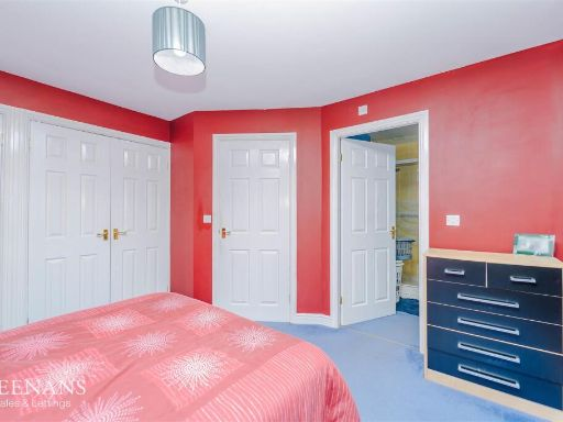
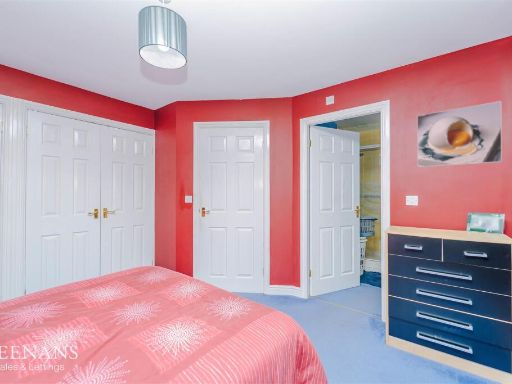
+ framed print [416,100,503,168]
